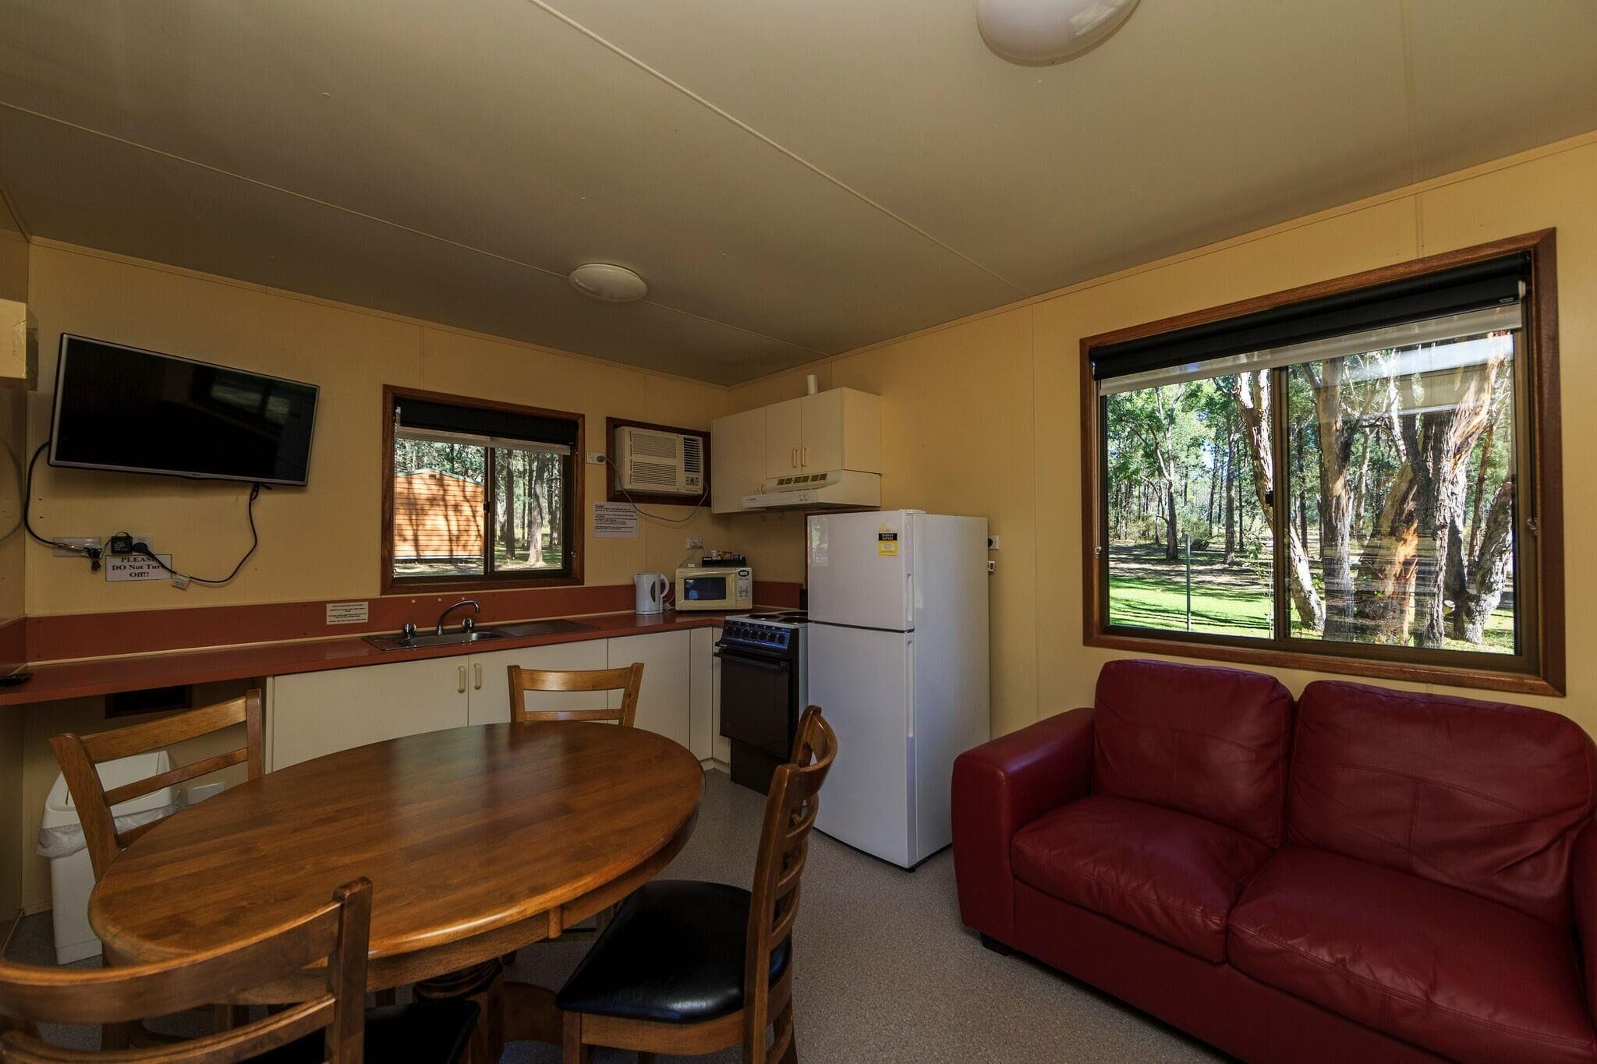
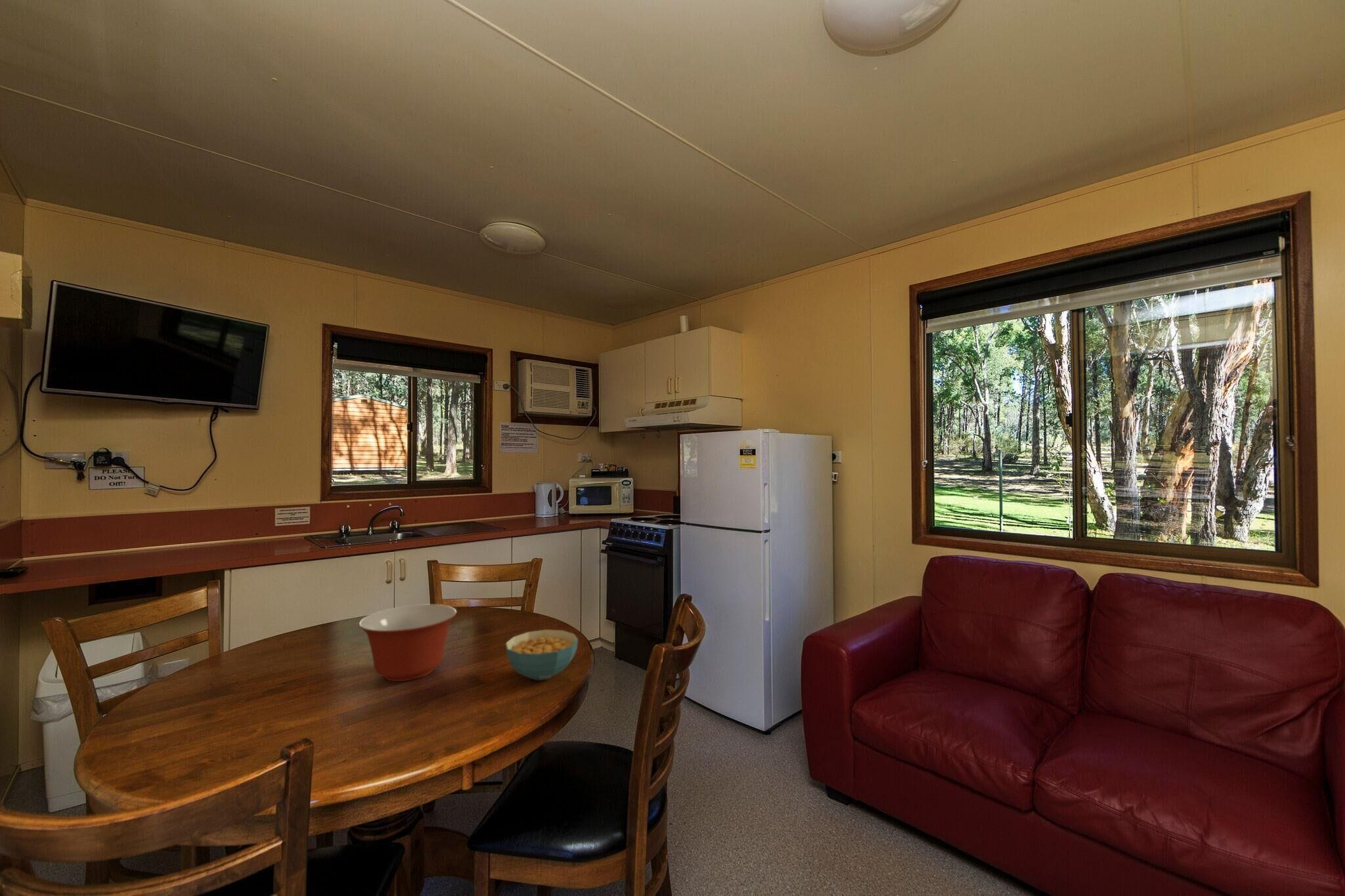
+ mixing bowl [358,604,458,682]
+ cereal bowl [505,629,579,681]
